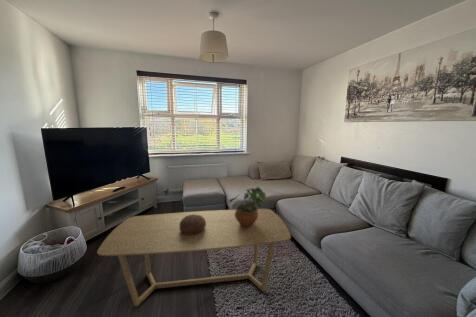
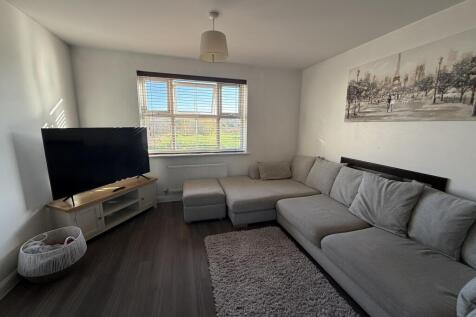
- coffee table [96,208,292,308]
- potted plant [228,185,267,227]
- decorative bowl [179,214,206,234]
